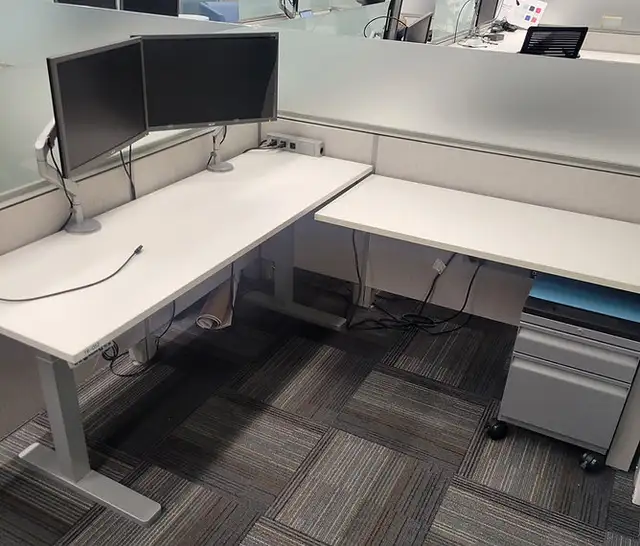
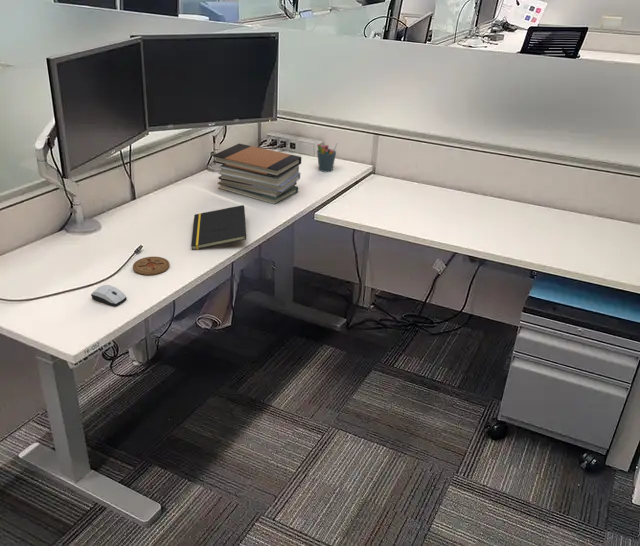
+ notepad [190,204,247,251]
+ coaster [132,256,171,276]
+ pen holder [316,141,339,173]
+ book stack [212,143,302,205]
+ computer mouse [90,284,128,307]
